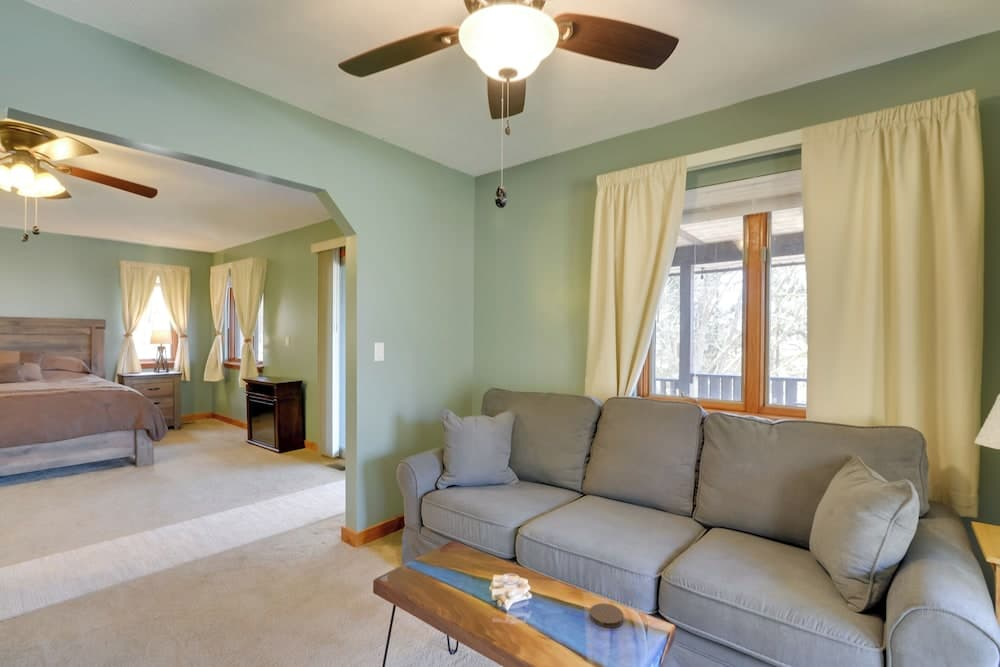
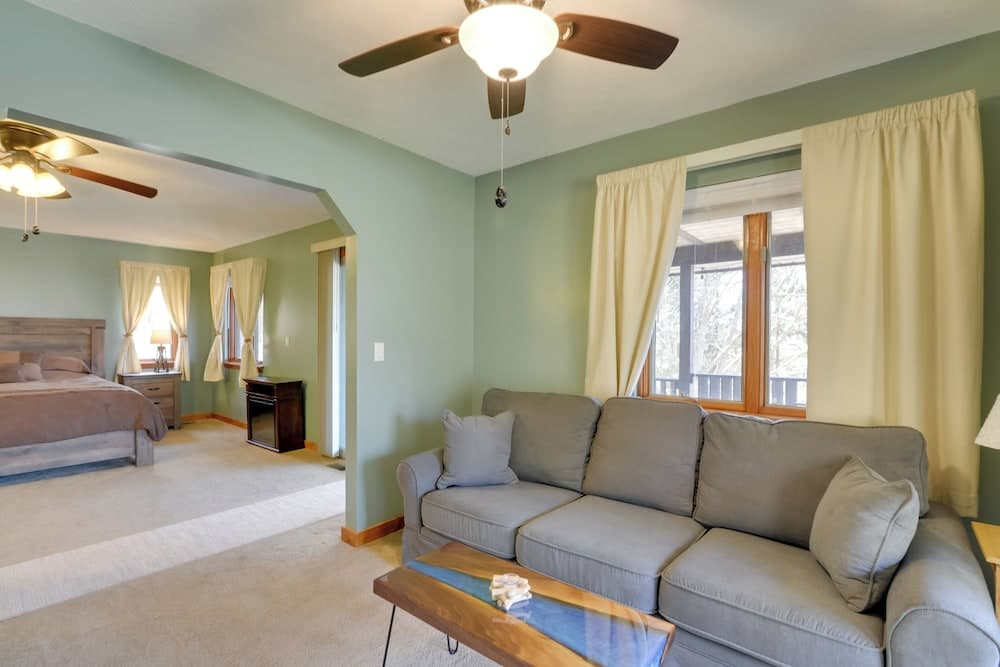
- coaster [589,602,625,629]
